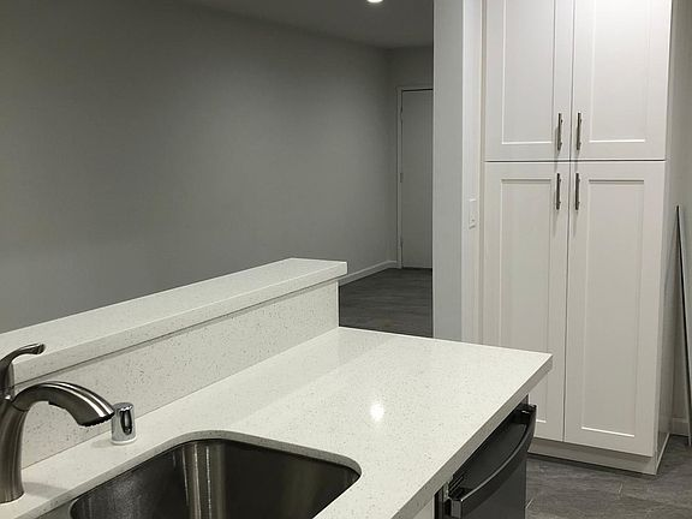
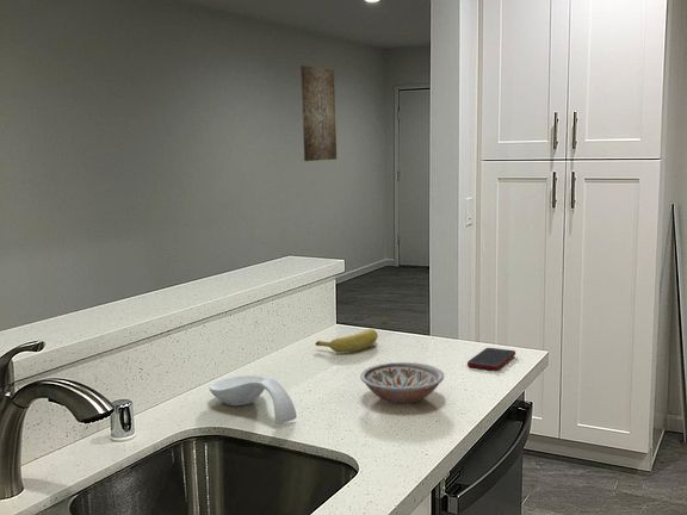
+ banana [315,328,379,353]
+ bowl [359,361,445,405]
+ spoon rest [209,374,297,426]
+ wall art [299,64,338,162]
+ cell phone [466,347,516,371]
